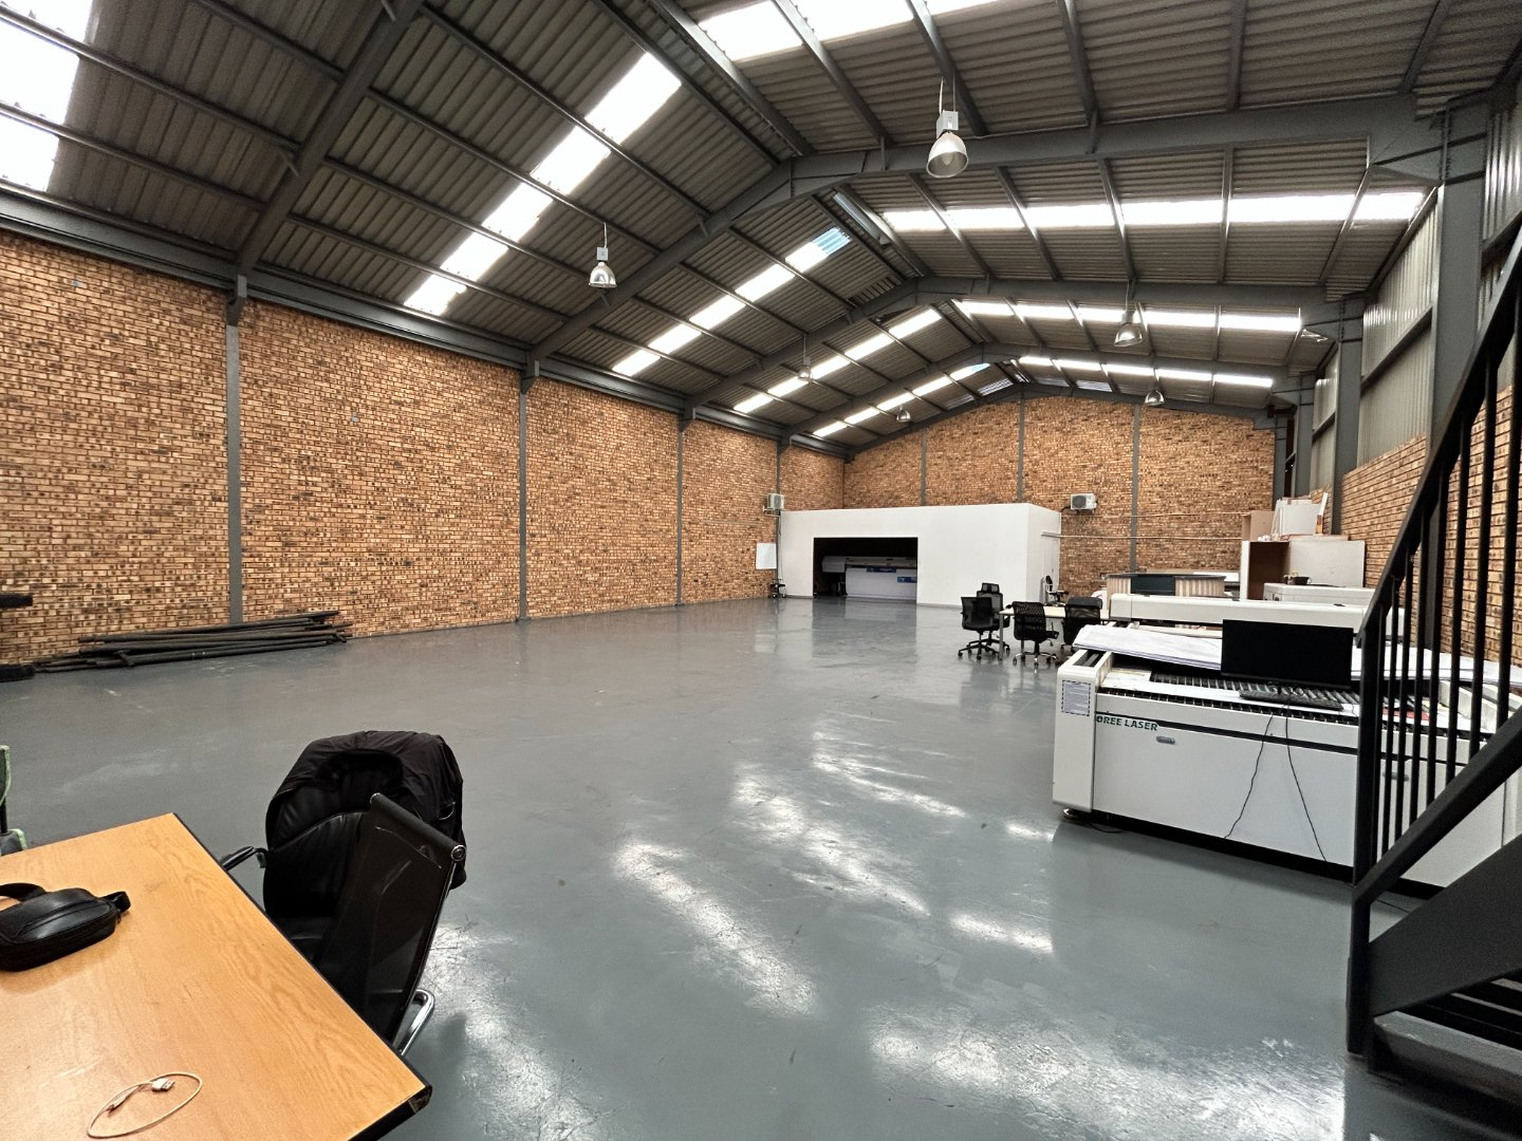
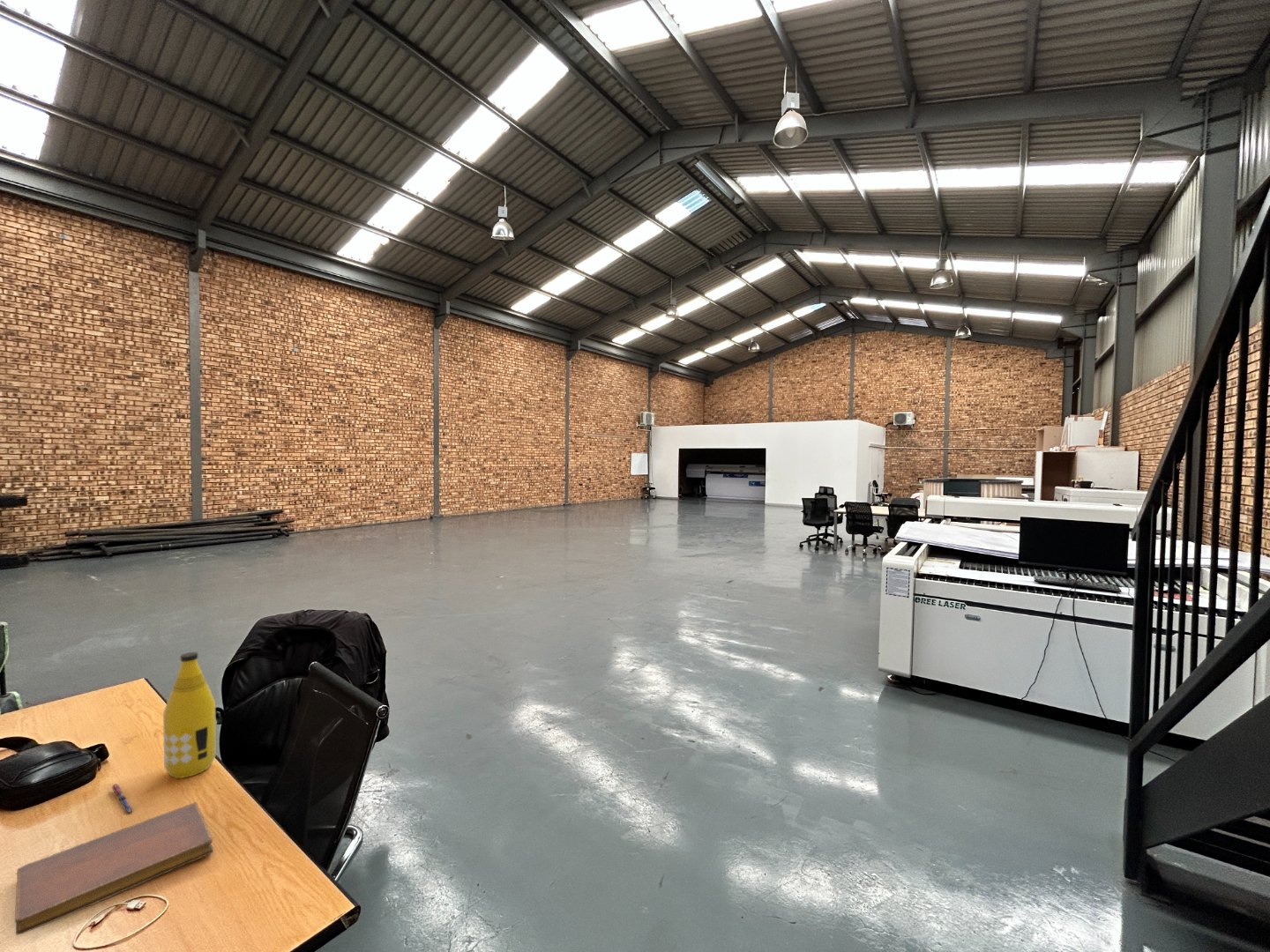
+ notebook [14,801,214,935]
+ bottle [162,651,217,779]
+ pen [110,783,135,815]
